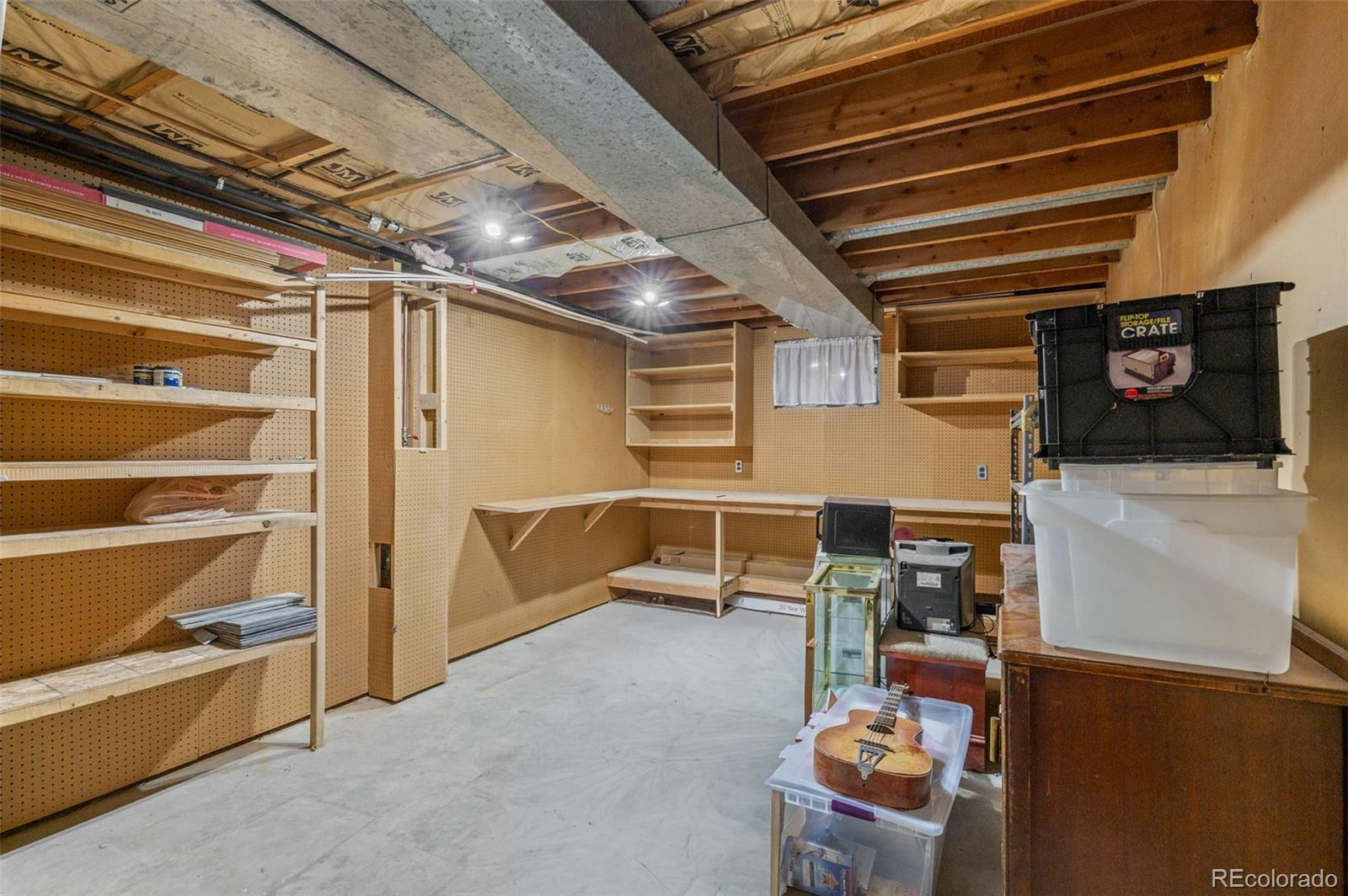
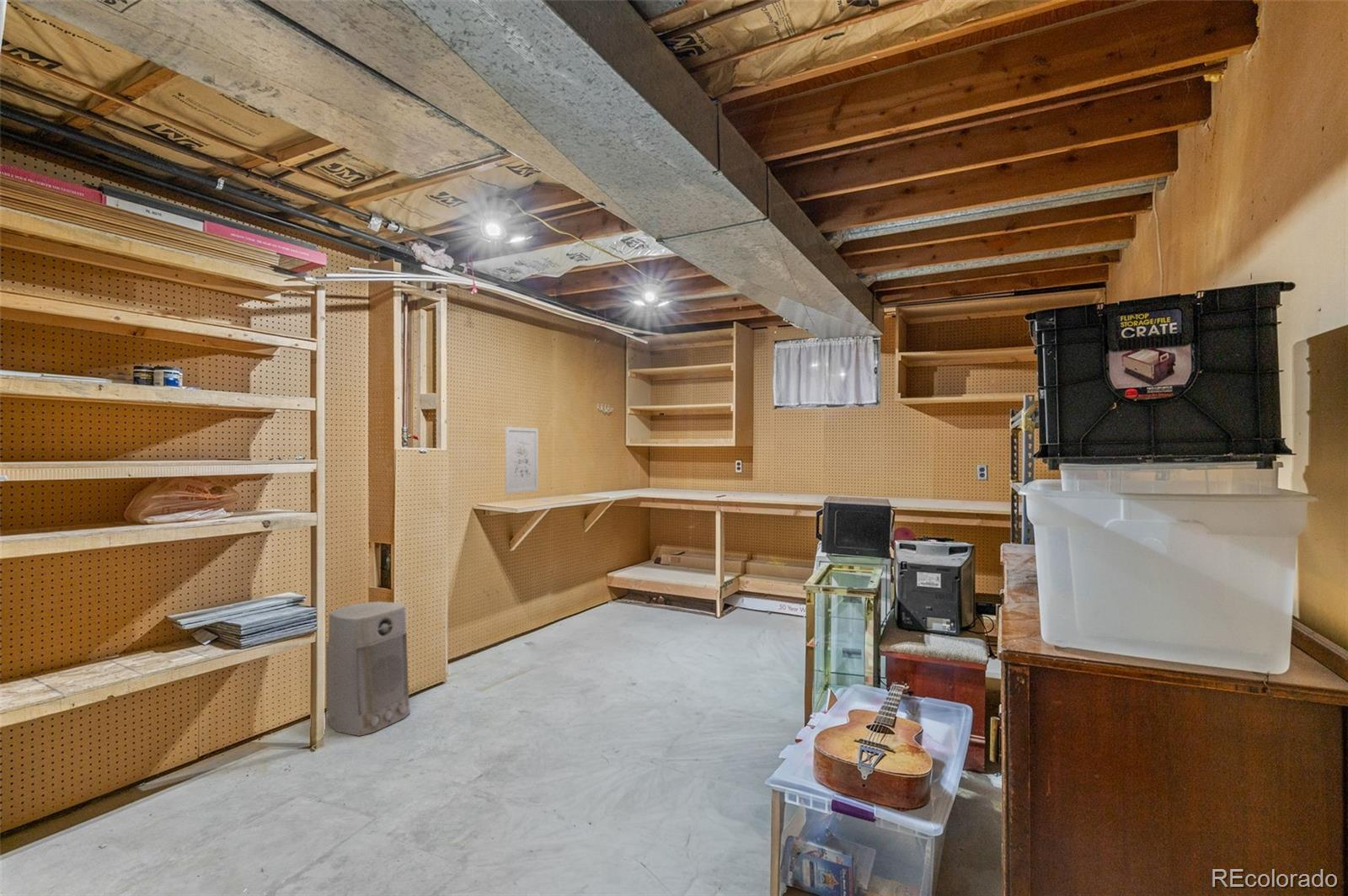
+ wall art [504,426,539,494]
+ air purifier [325,600,411,737]
